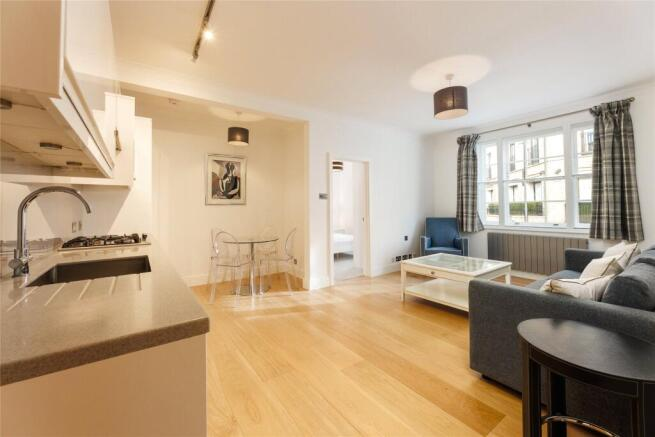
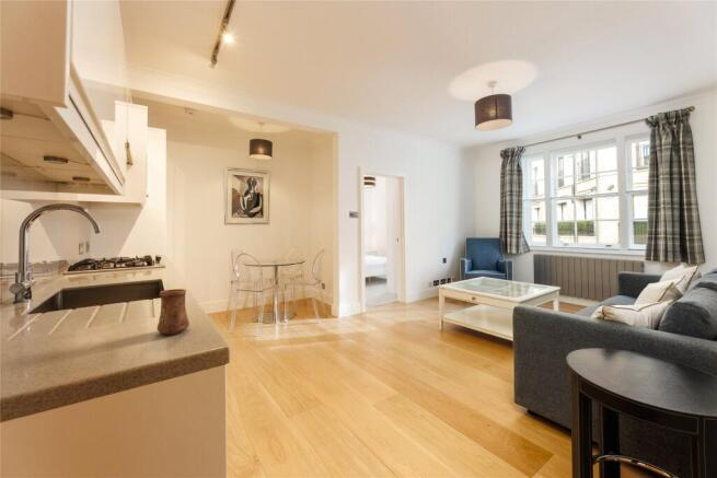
+ cup [155,288,190,336]
